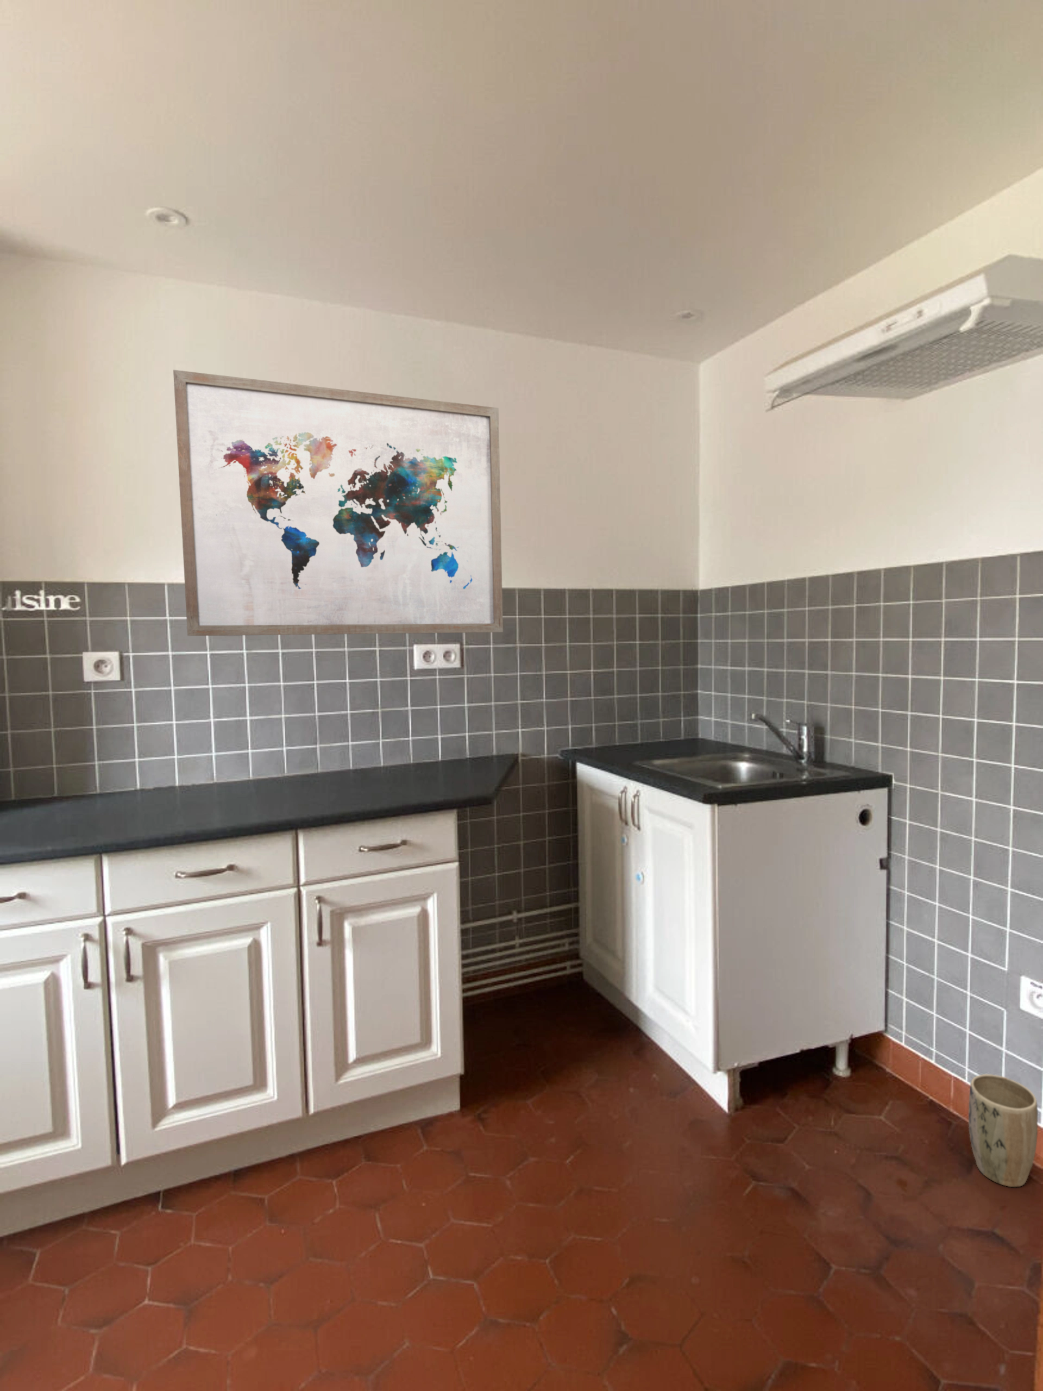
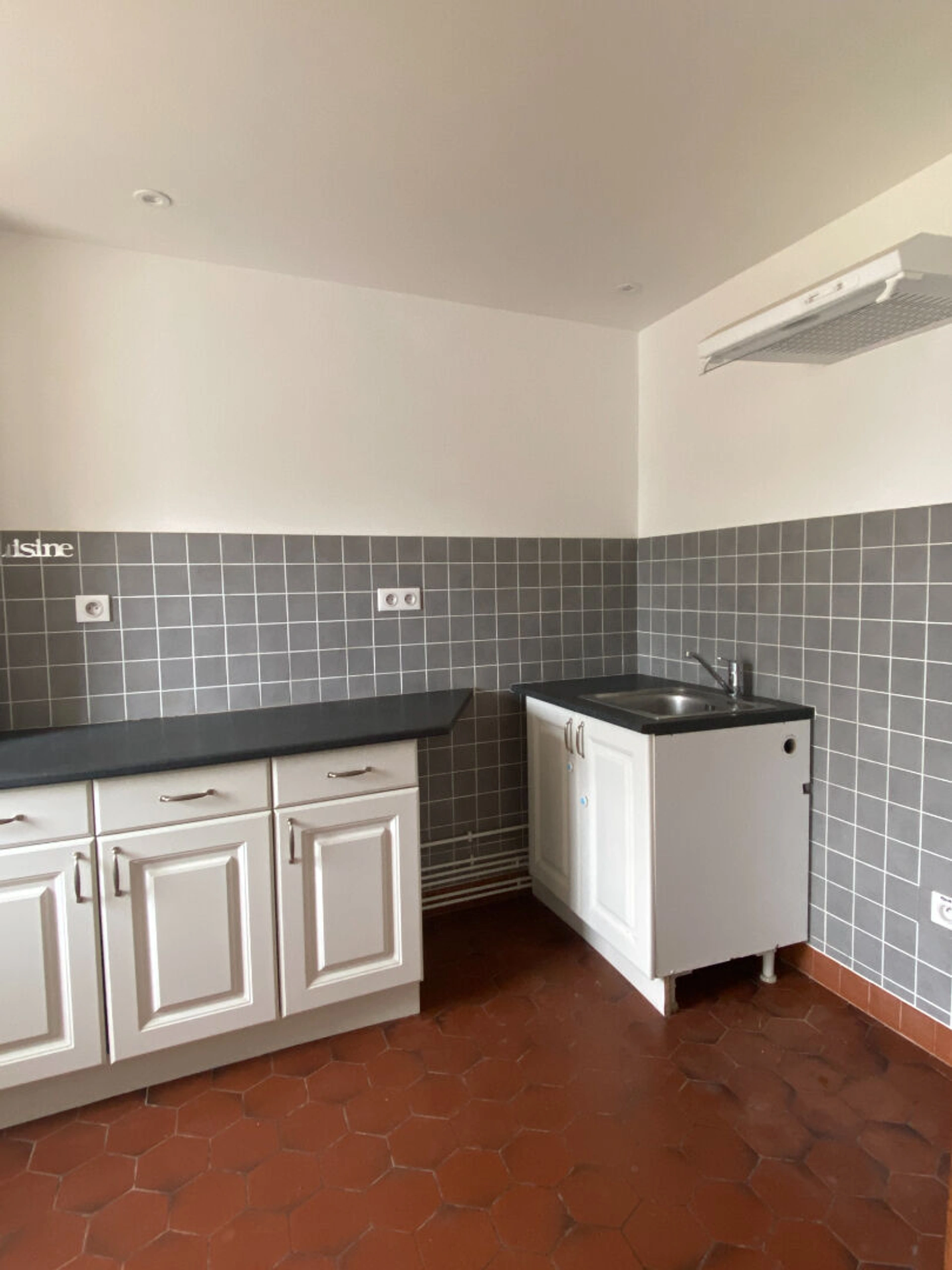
- wall art [173,369,504,636]
- plant pot [969,1073,1039,1187]
